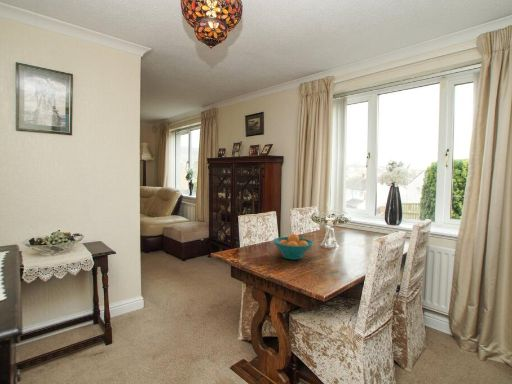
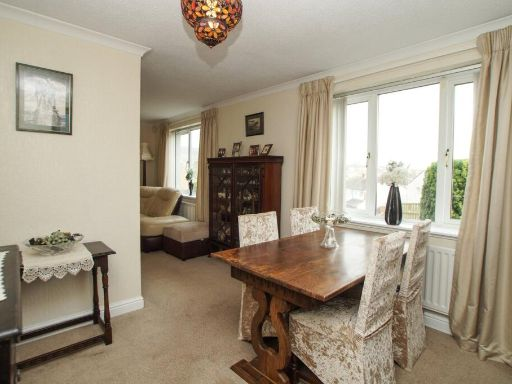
- fruit bowl [272,233,315,261]
